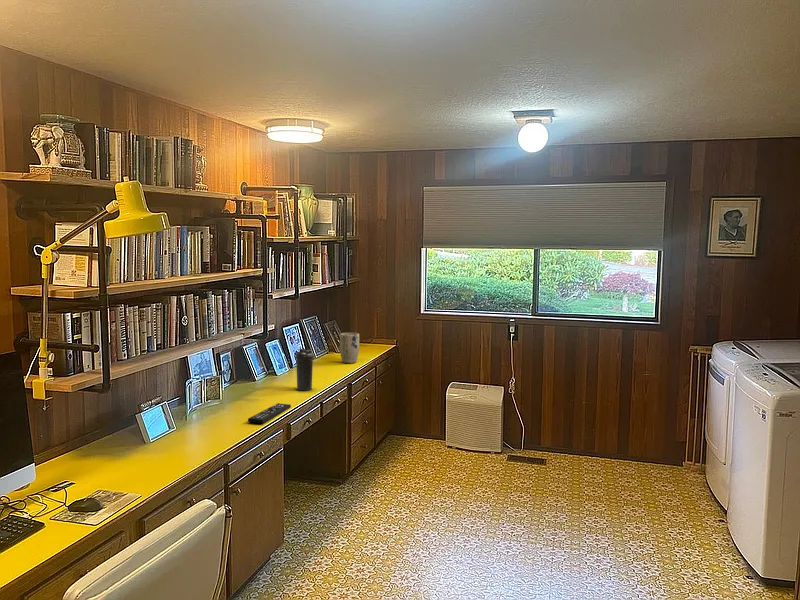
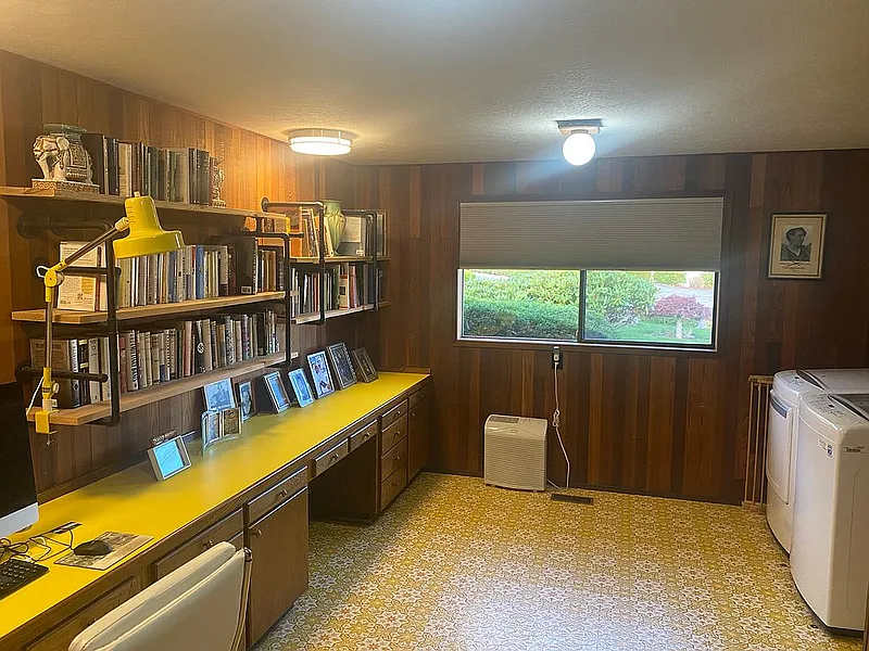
- water bottle [295,348,315,391]
- remote control [247,402,292,424]
- plant pot [339,332,360,364]
